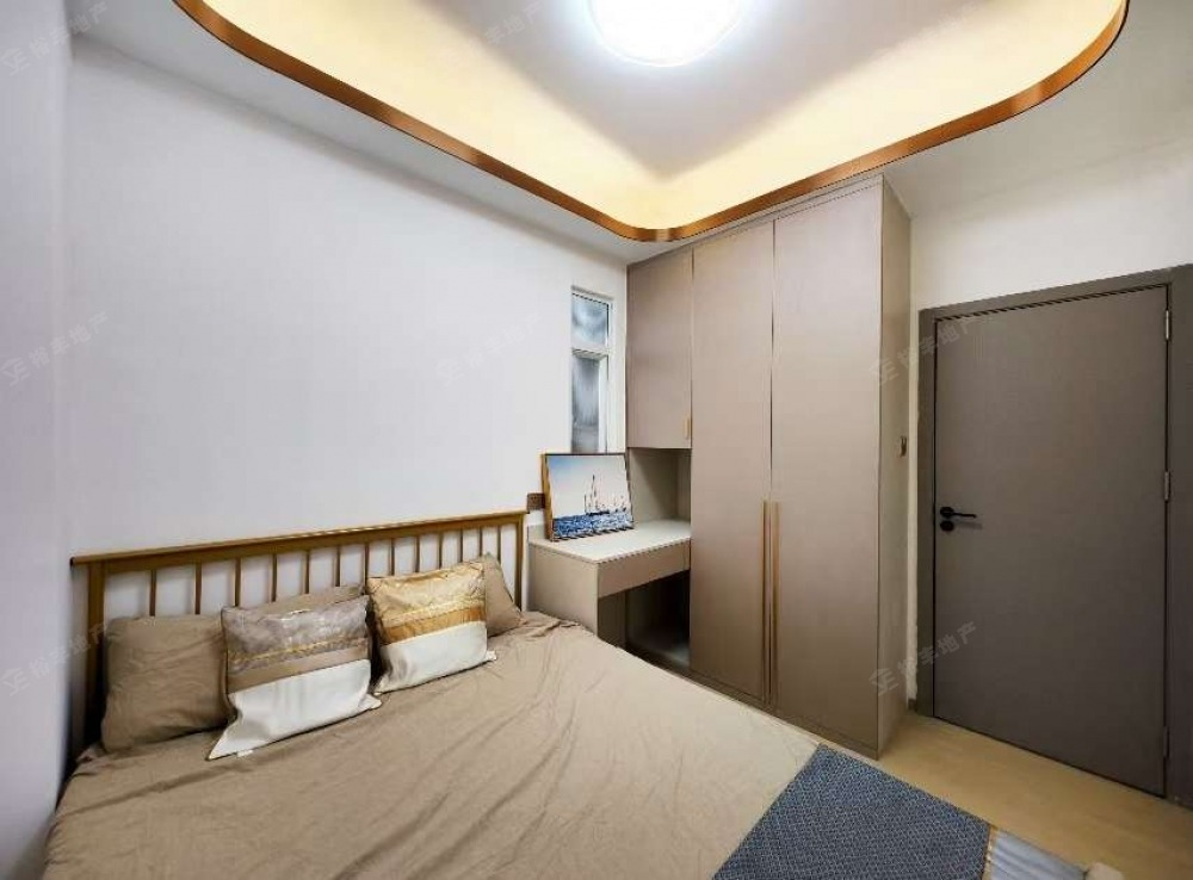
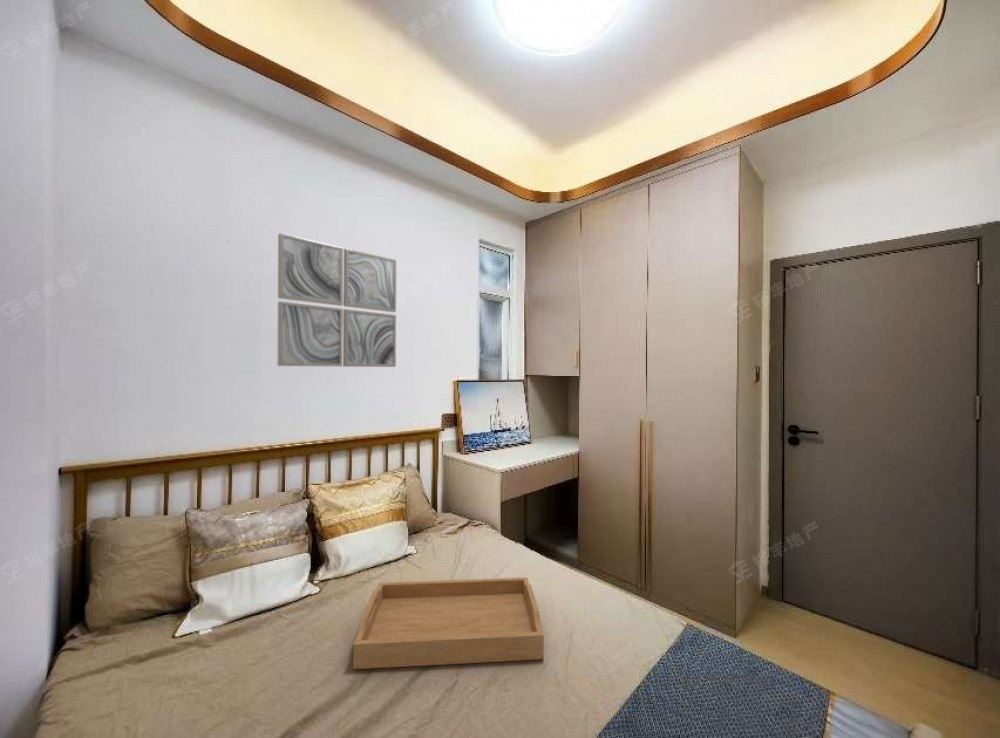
+ wall art [276,232,397,368]
+ serving tray [352,576,545,670]
